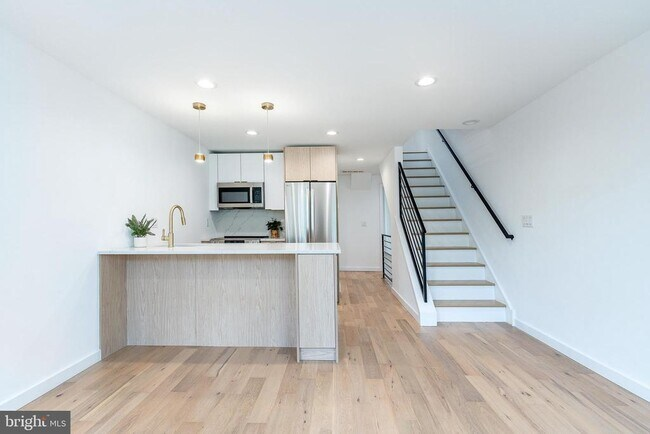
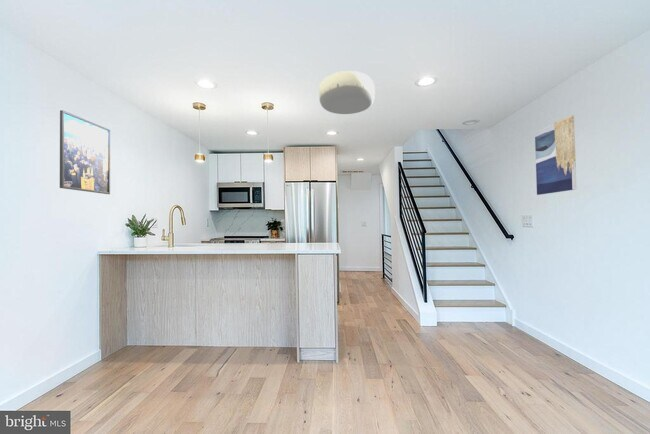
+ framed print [59,109,111,195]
+ ceiling light [318,70,376,115]
+ wall art [534,114,578,196]
